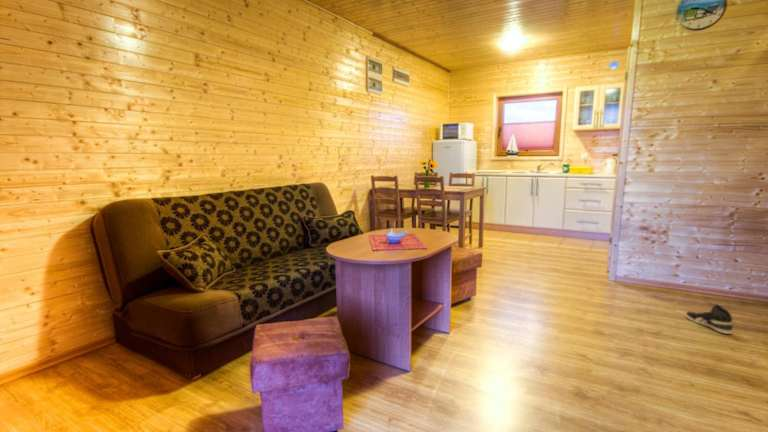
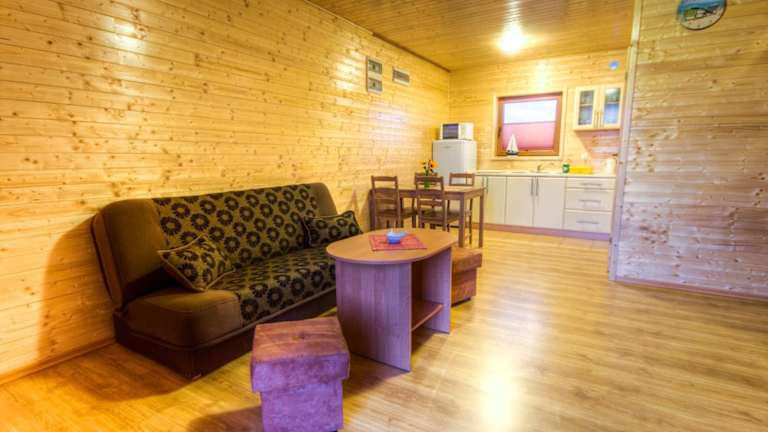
- sneaker [685,304,734,335]
